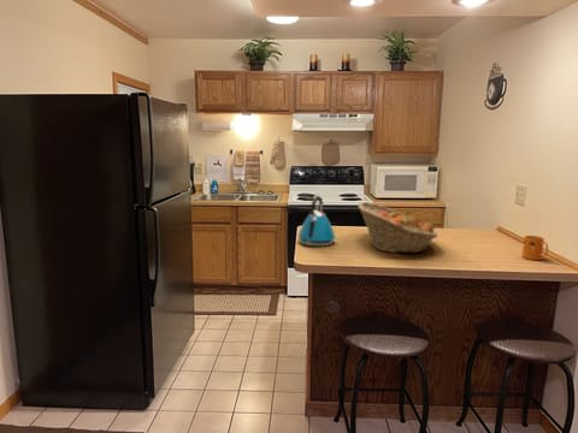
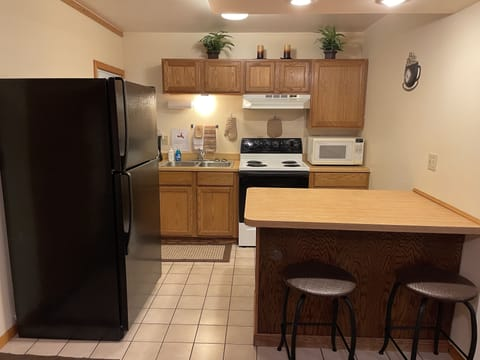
- mug [521,235,549,261]
- kettle [297,195,337,247]
- fruit basket [356,201,438,254]
